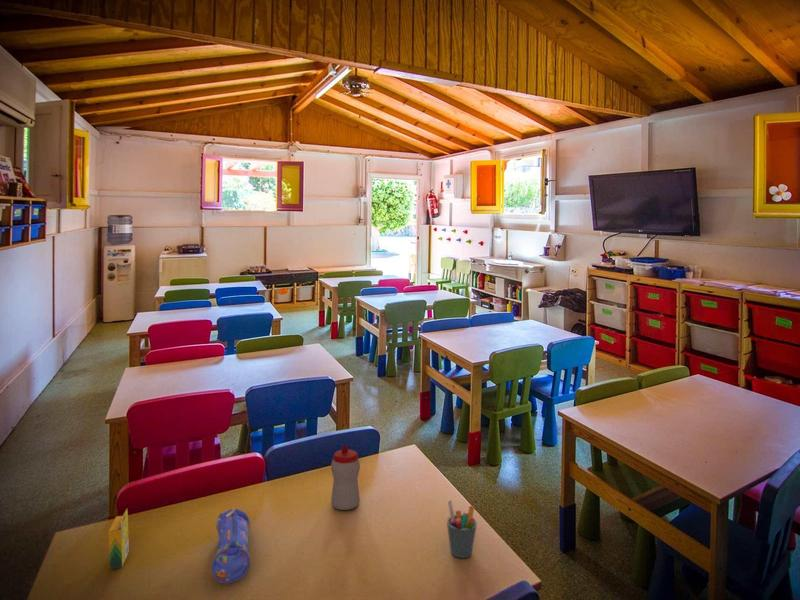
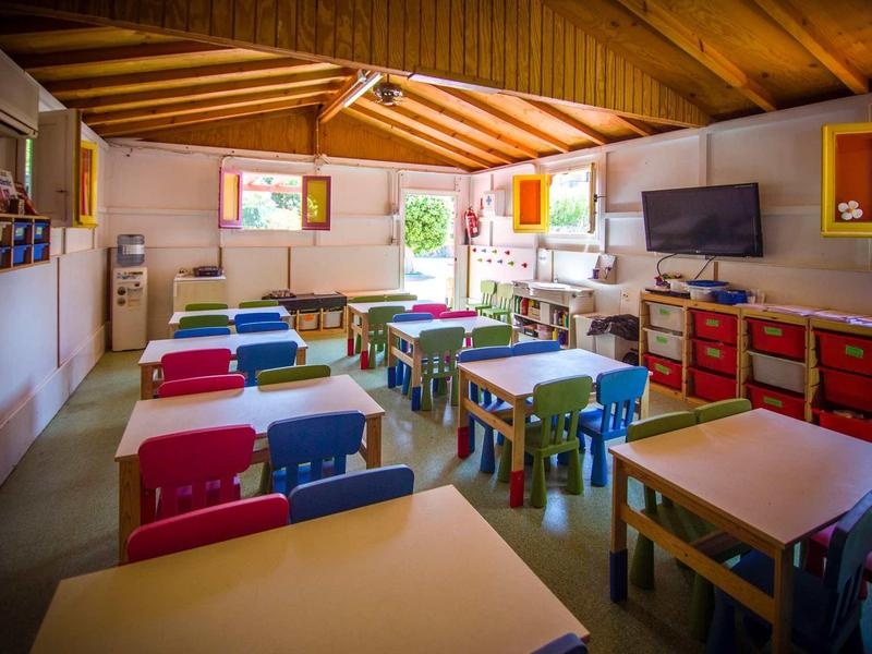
- crayon box [108,508,130,570]
- sippy cup [330,445,361,511]
- pen holder [446,499,478,559]
- pencil case [211,507,251,584]
